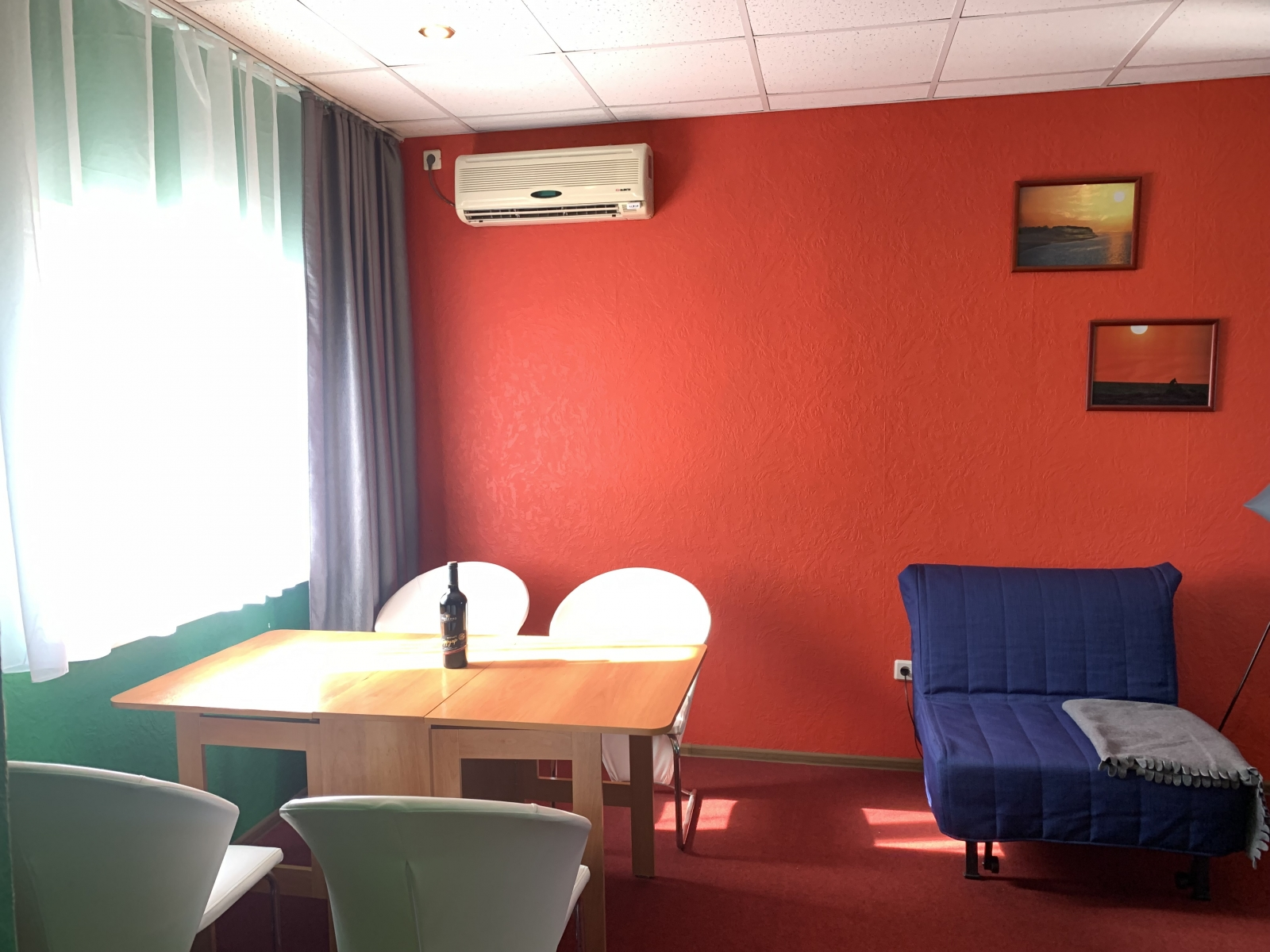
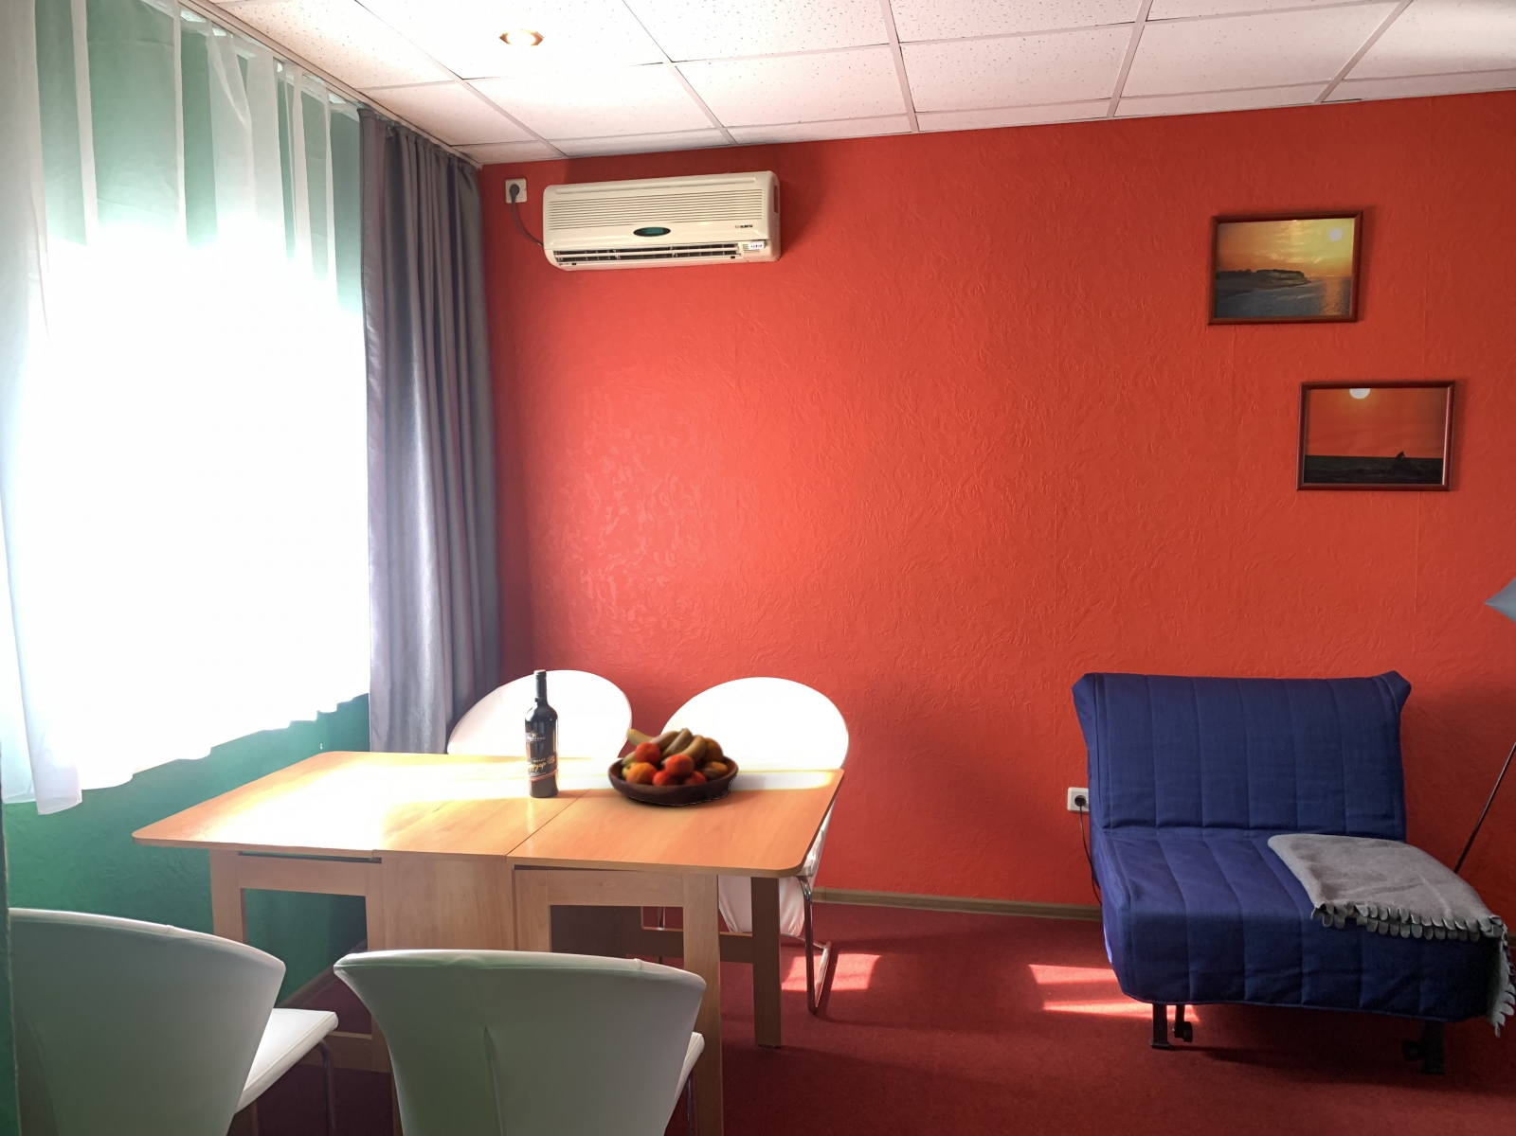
+ fruit bowl [608,727,740,808]
